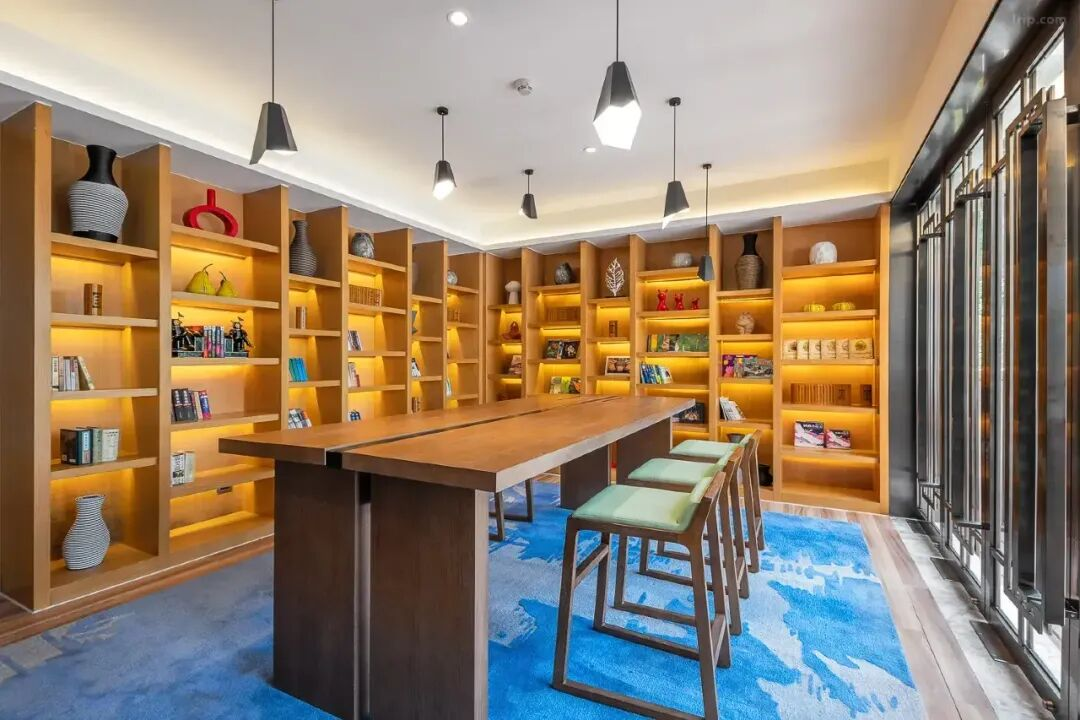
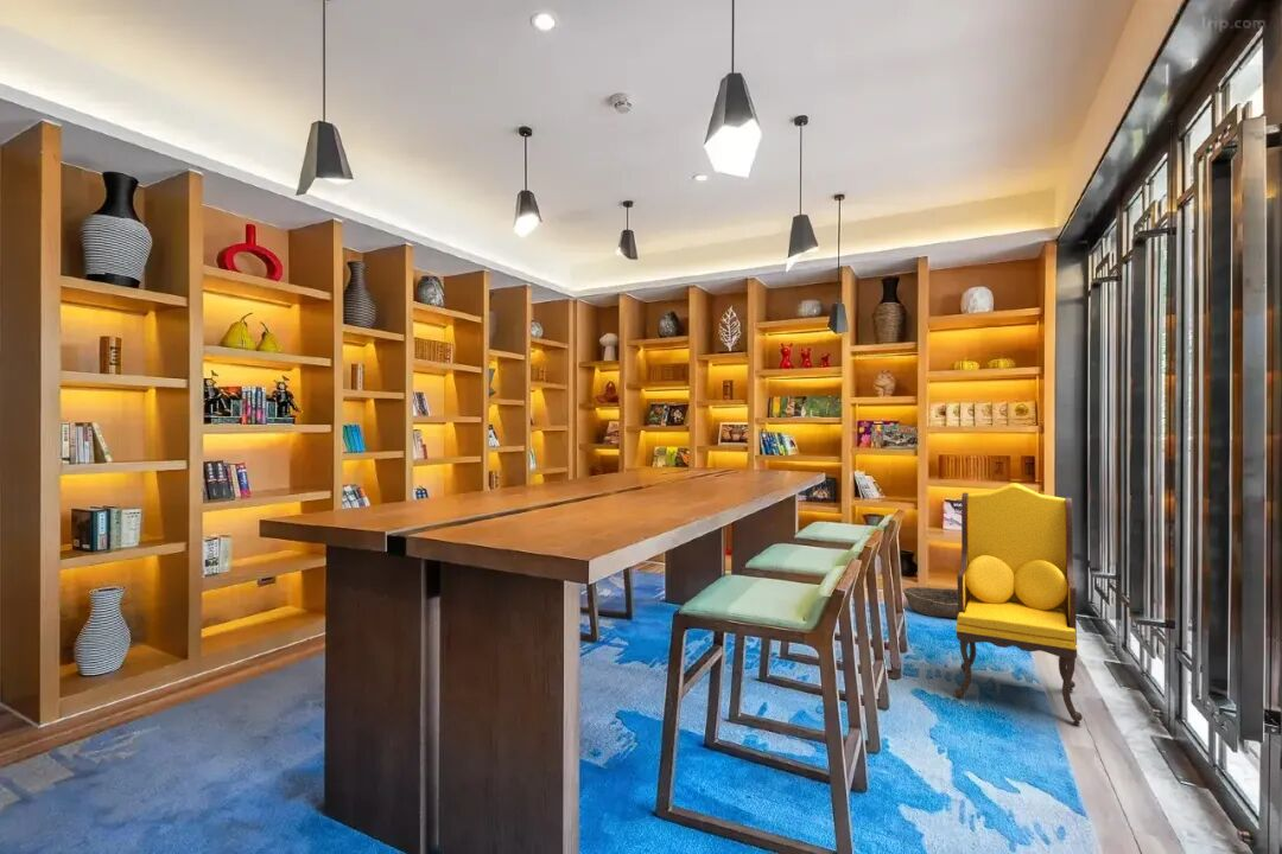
+ armchair [953,482,1084,726]
+ basket [902,586,958,619]
